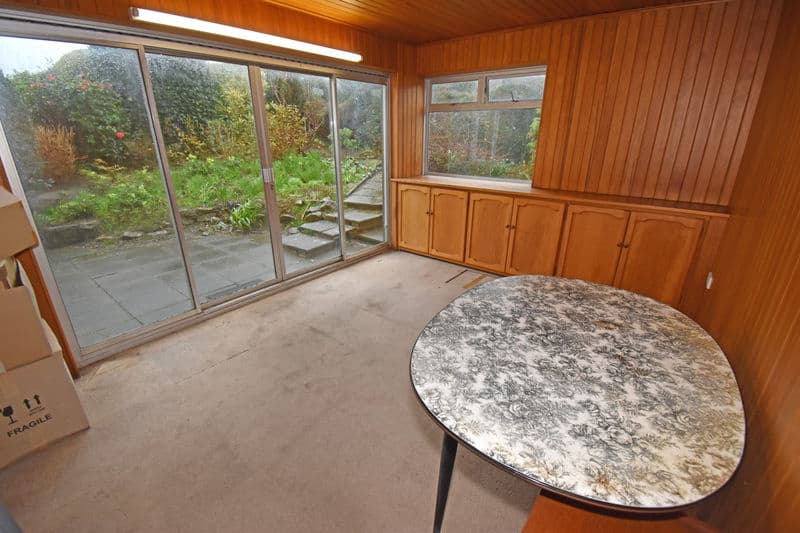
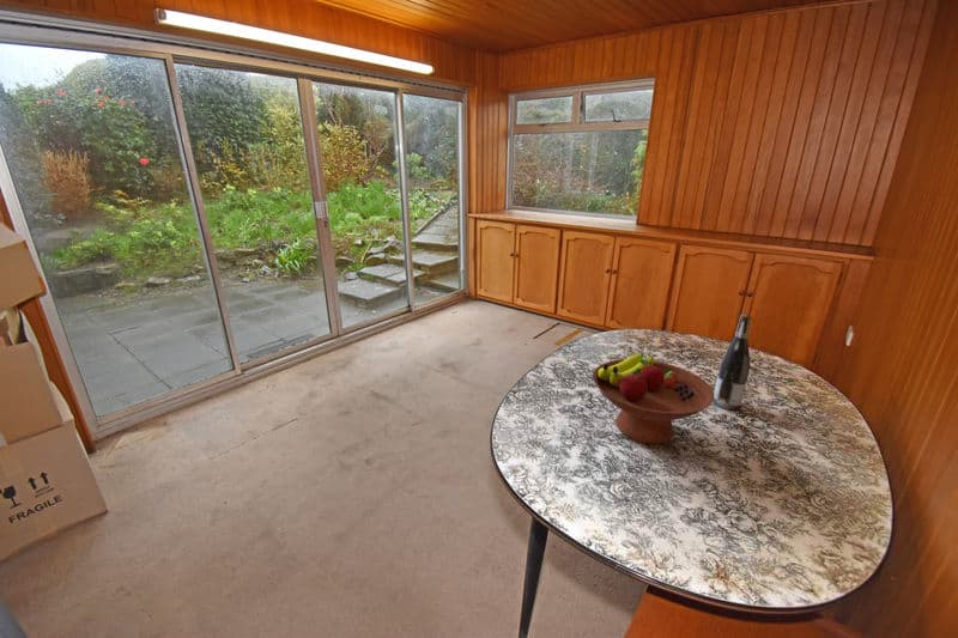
+ wine bottle [713,314,752,411]
+ fruit bowl [592,353,715,445]
